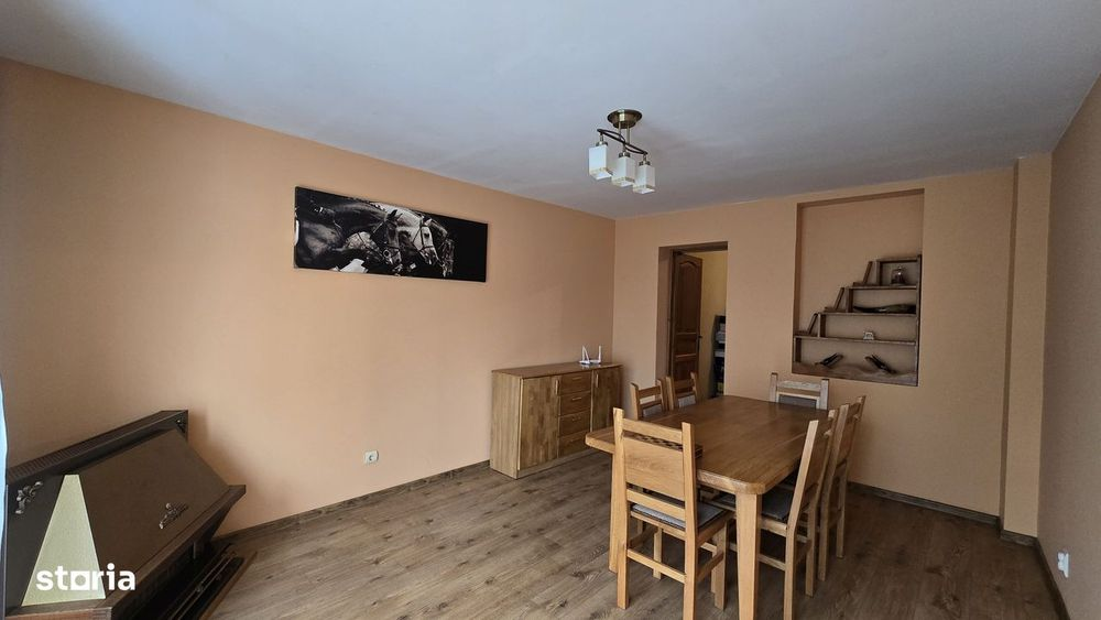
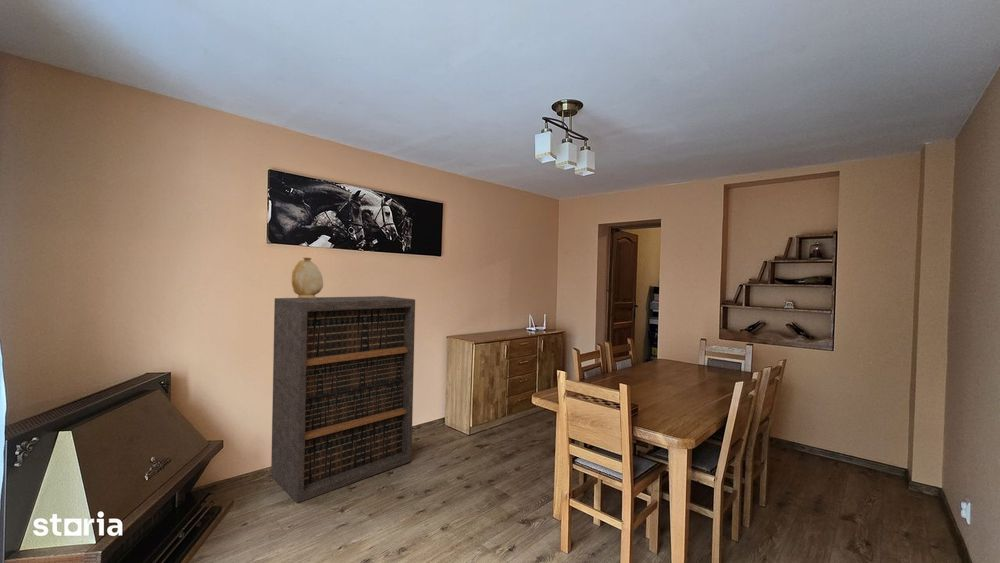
+ vase [291,256,324,299]
+ bookshelf [270,295,416,504]
